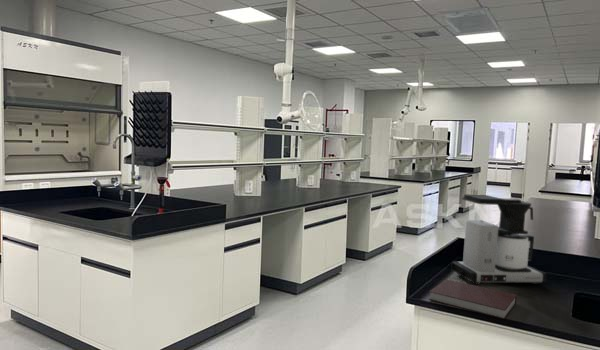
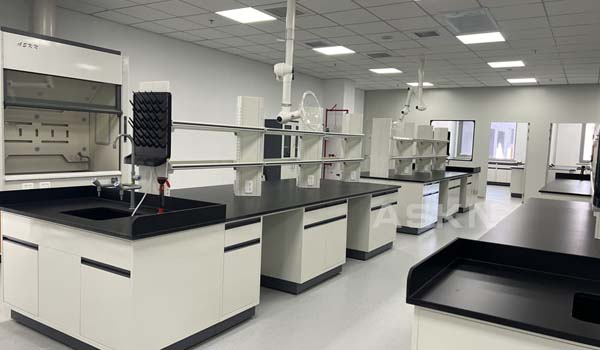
- coffee maker [450,193,548,285]
- notebook [428,279,518,320]
